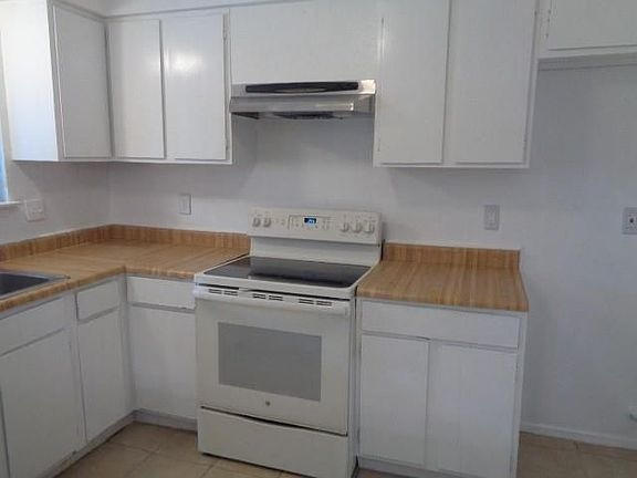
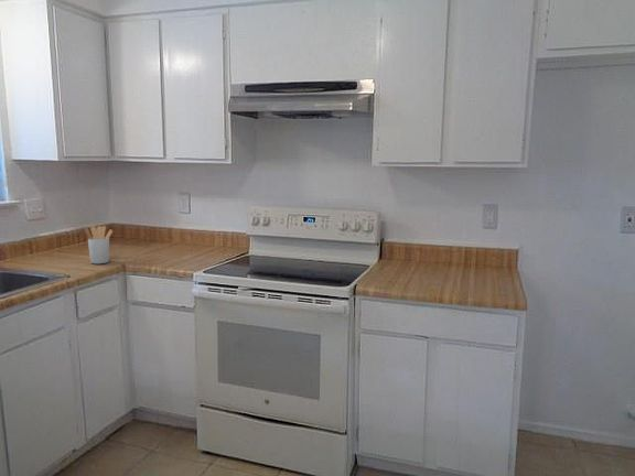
+ utensil holder [84,225,115,264]
